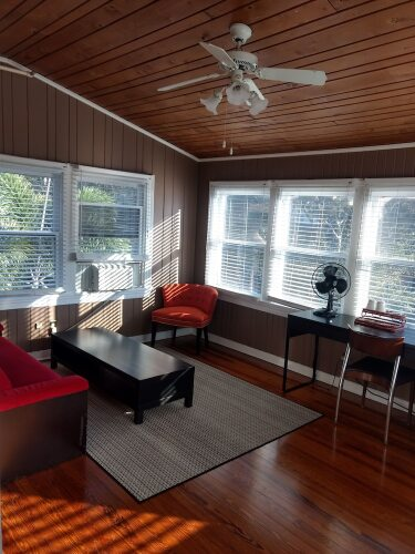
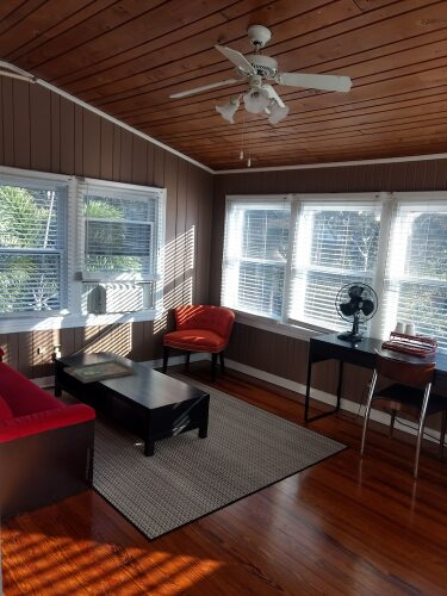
+ decorative tray [62,359,138,384]
